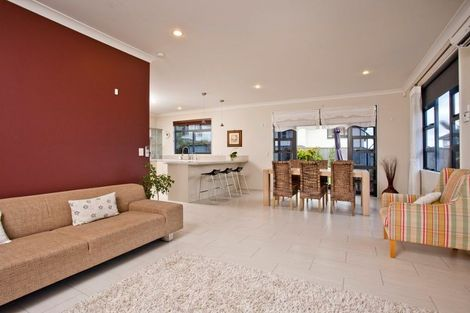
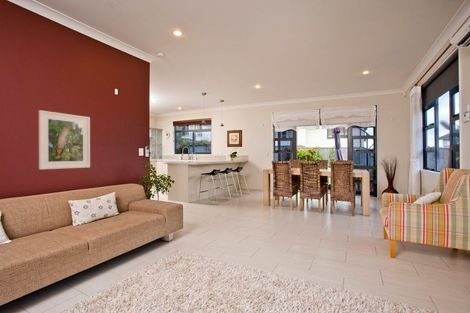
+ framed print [38,109,91,170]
